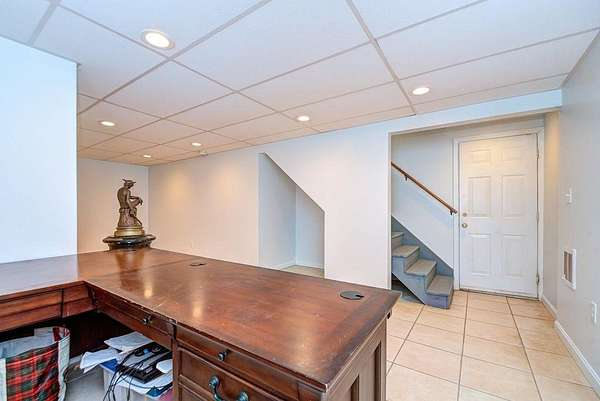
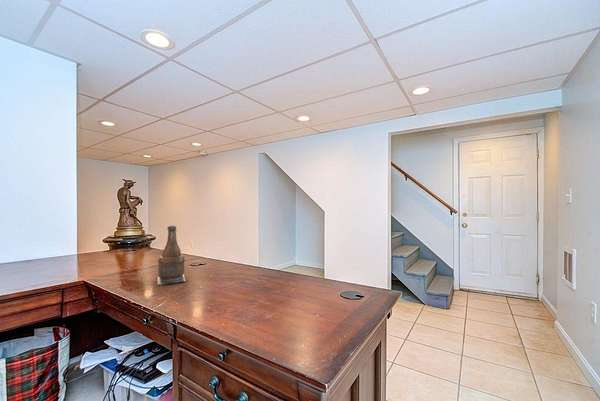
+ bottle [157,224,187,286]
